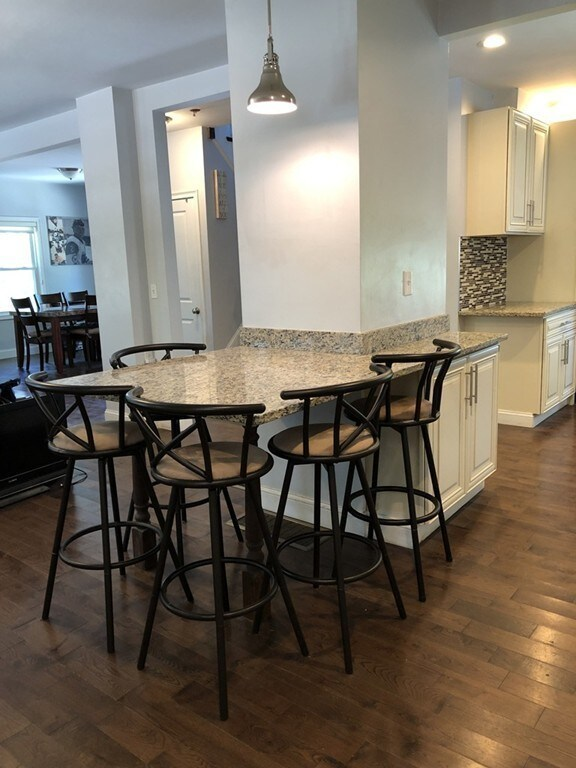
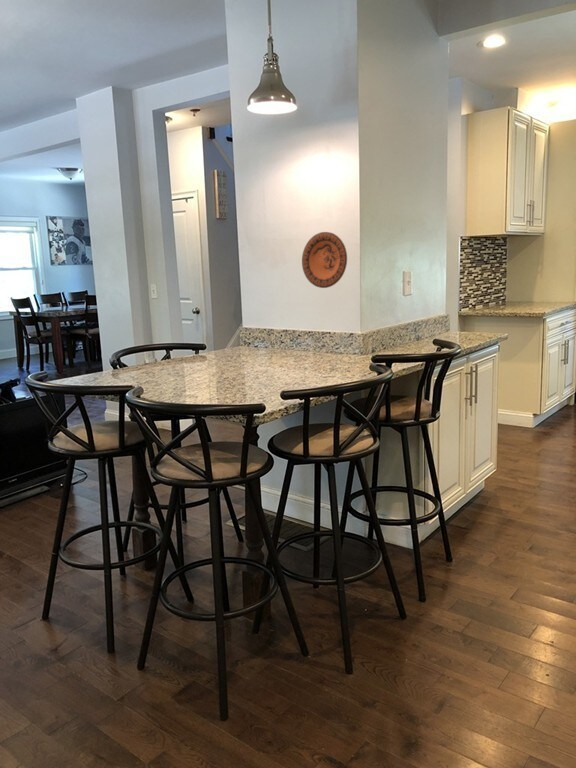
+ decorative plate [301,231,348,289]
